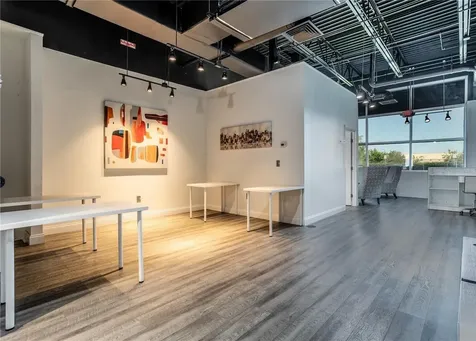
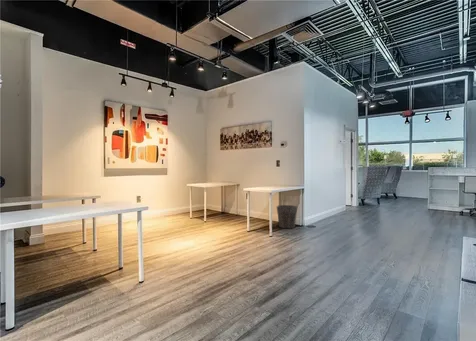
+ waste bin [276,204,299,229]
